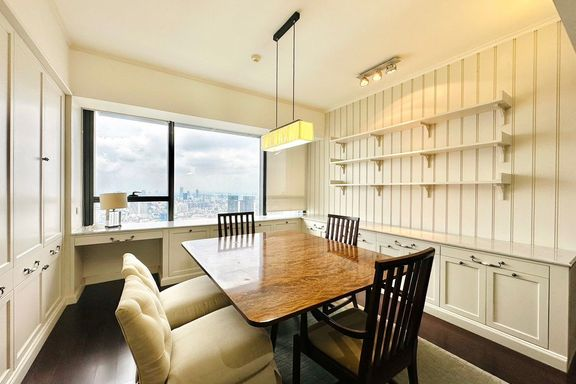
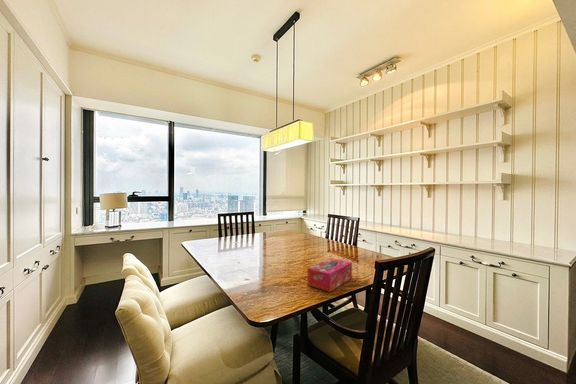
+ tissue box [306,257,353,293]
